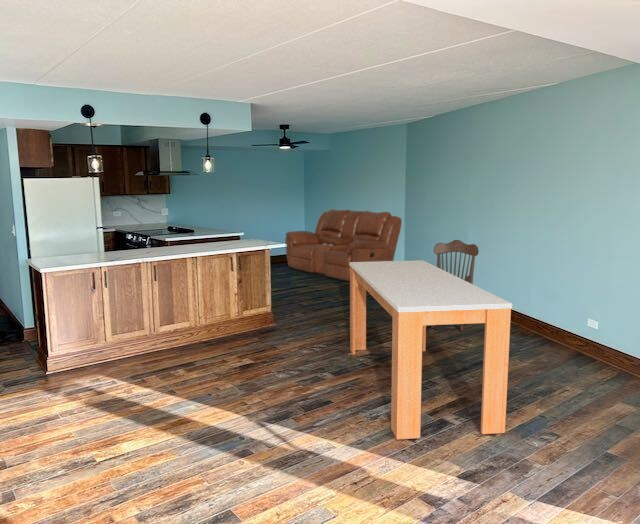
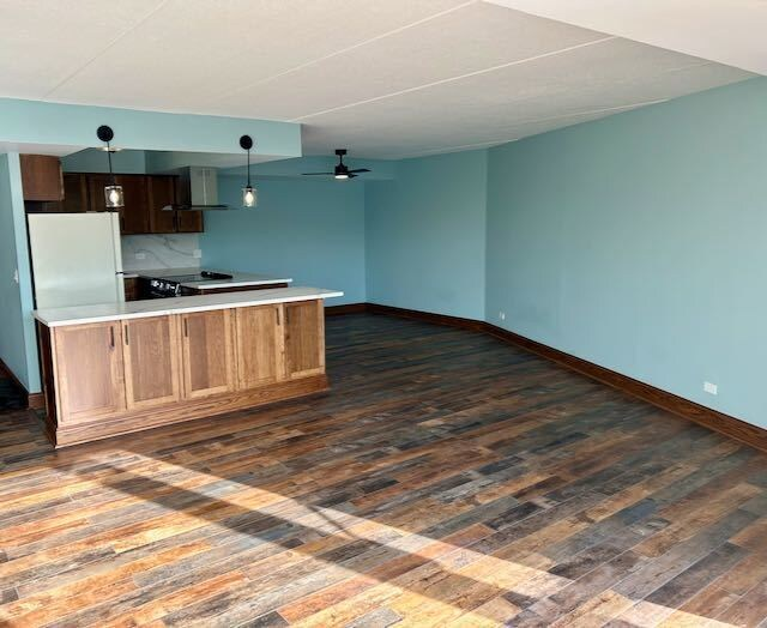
- sofa [284,208,403,283]
- dining chair [430,239,480,333]
- dining table [349,259,513,440]
